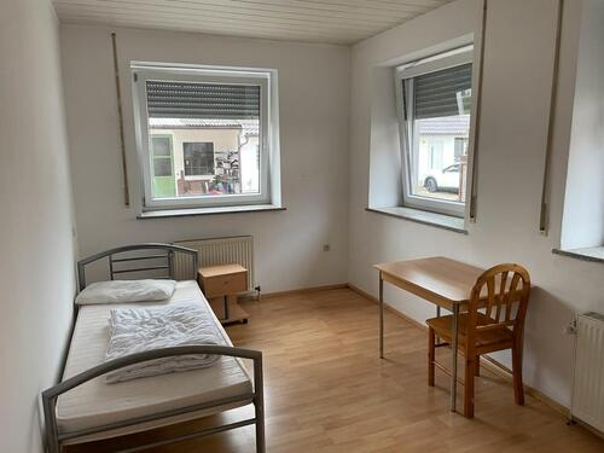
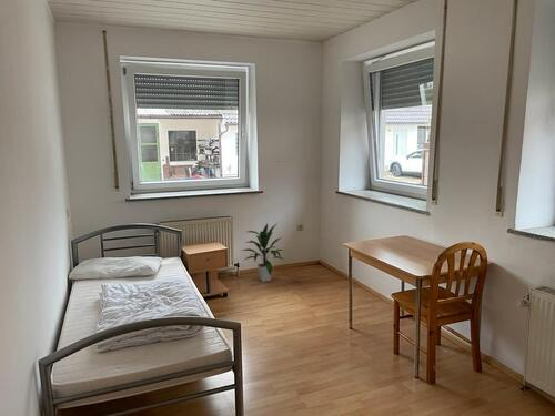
+ indoor plant [242,222,286,283]
